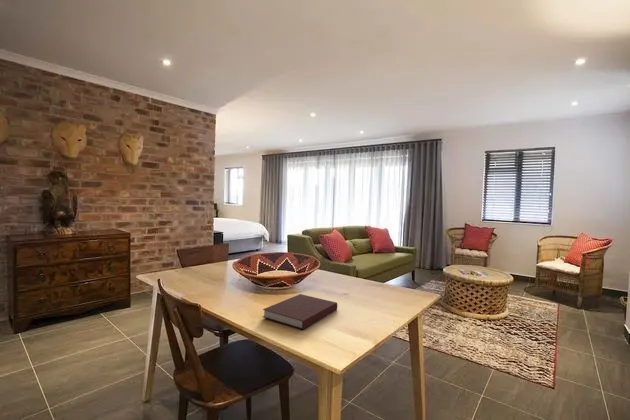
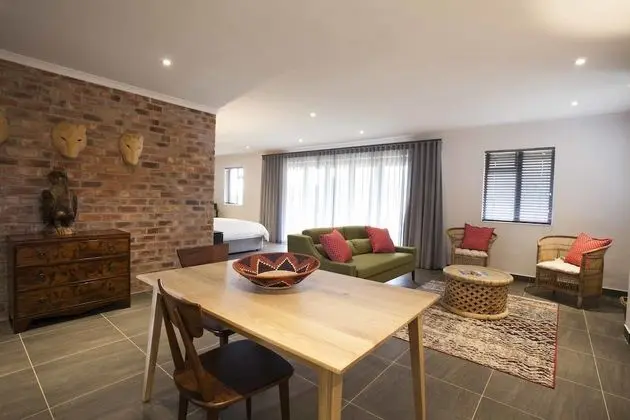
- notebook [262,293,338,330]
